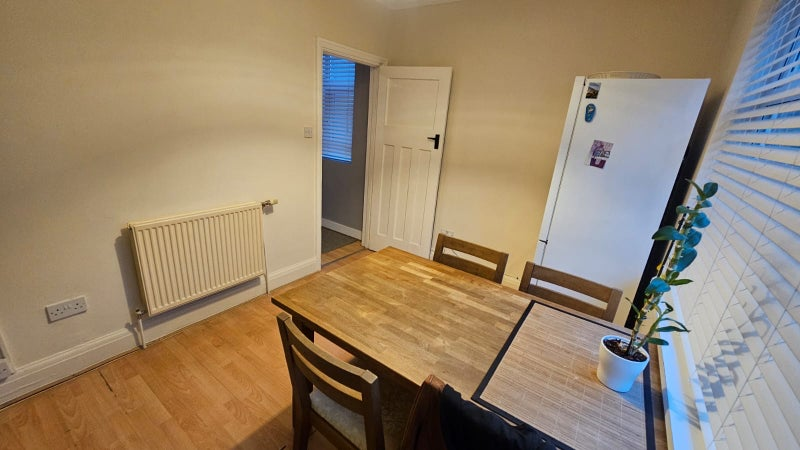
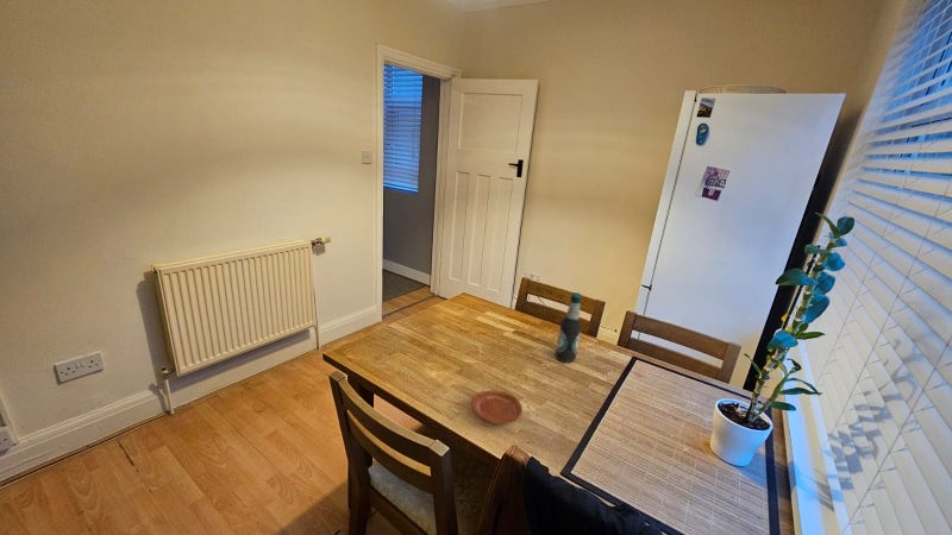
+ bottle [555,291,583,364]
+ plate [470,389,524,426]
